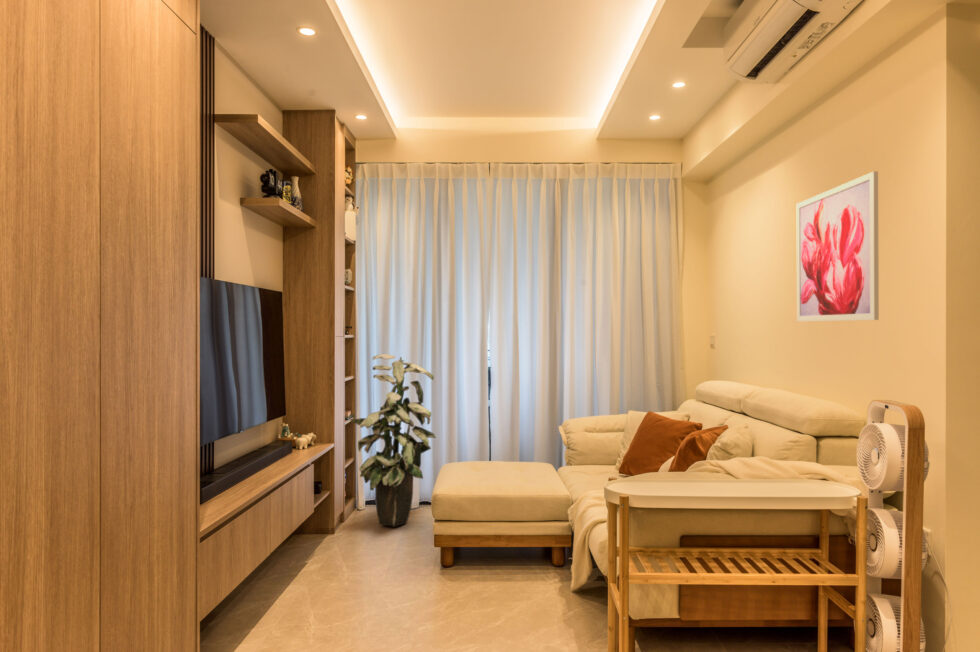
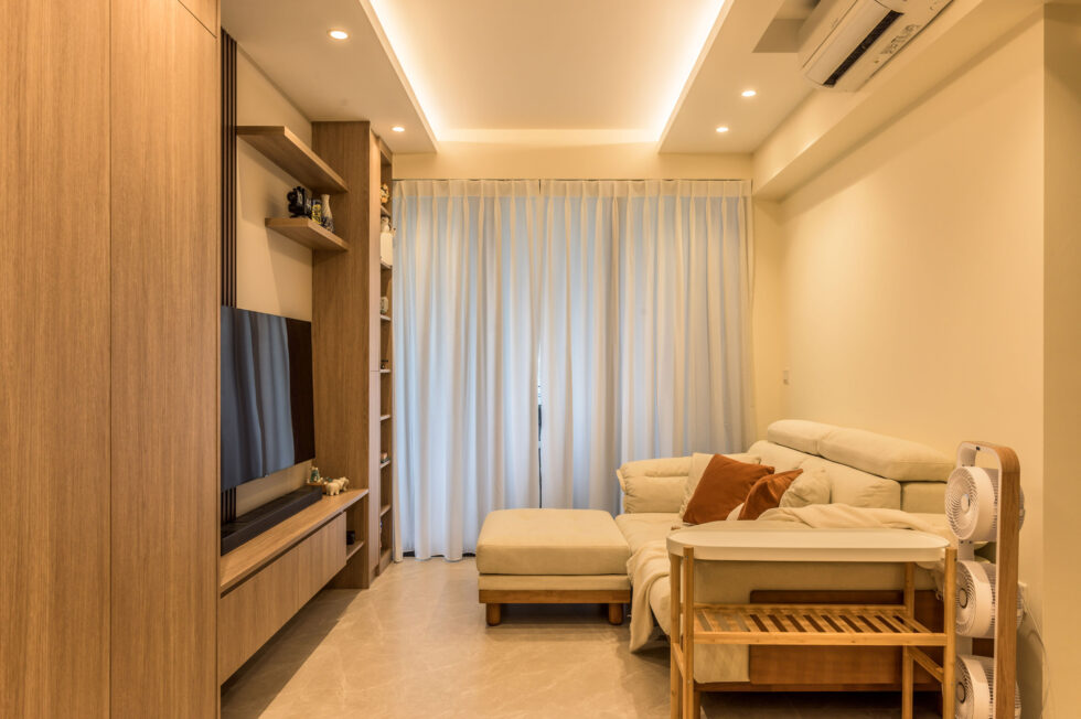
- indoor plant [348,353,437,527]
- wall art [796,170,880,322]
